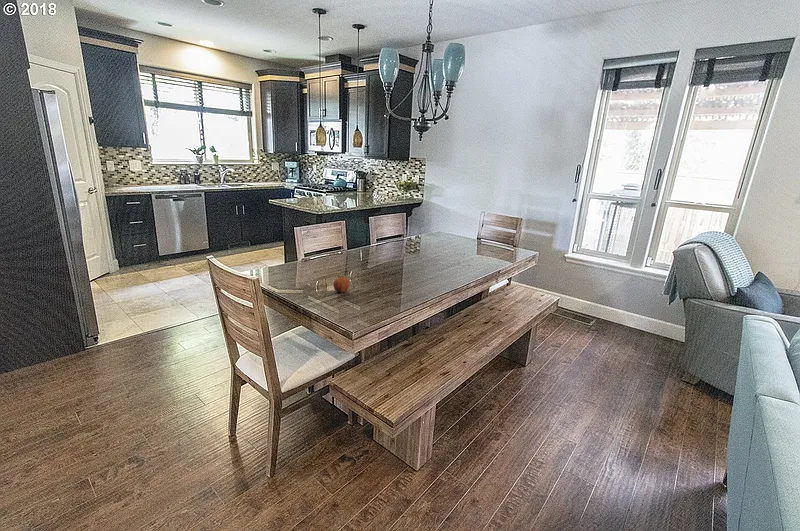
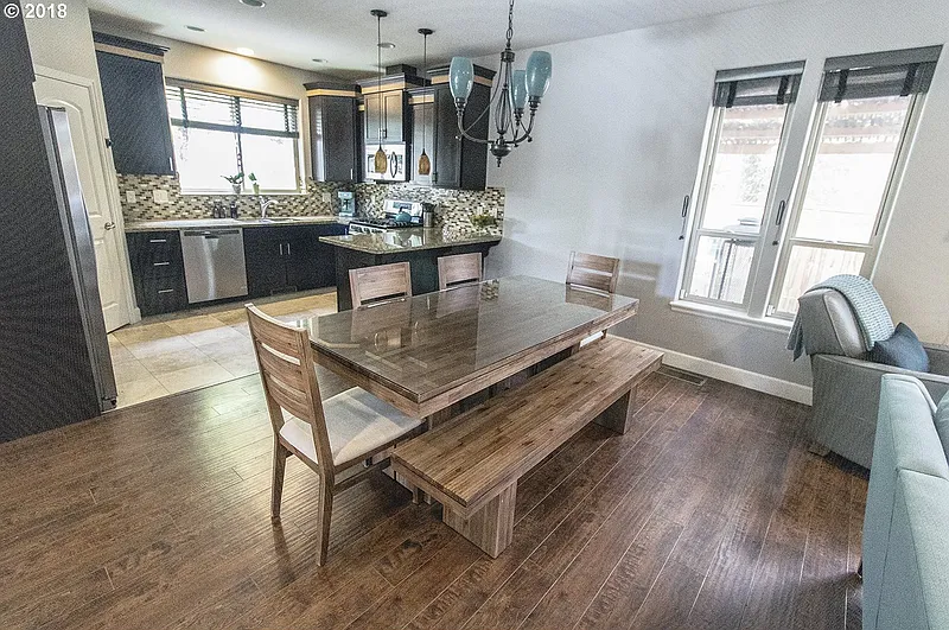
- fruit [332,275,351,293]
